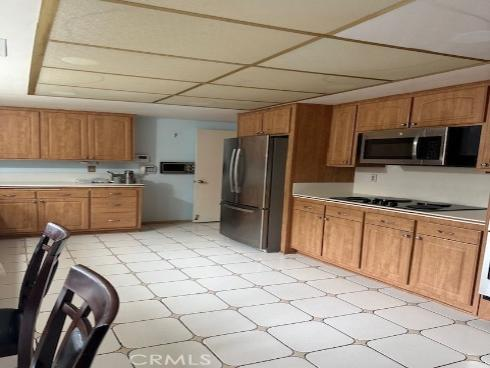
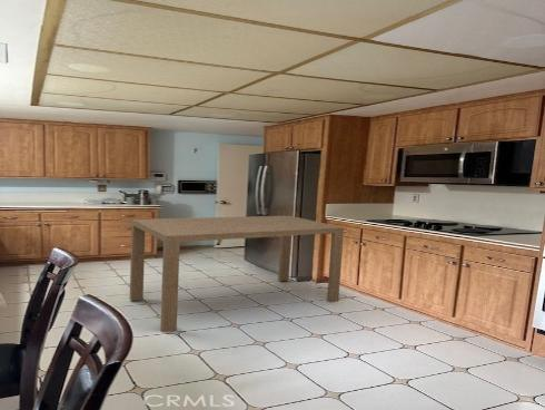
+ dining table [129,215,345,333]
